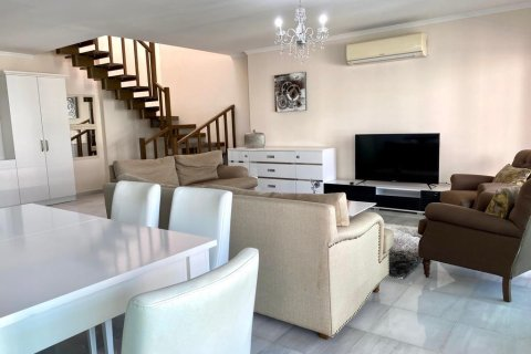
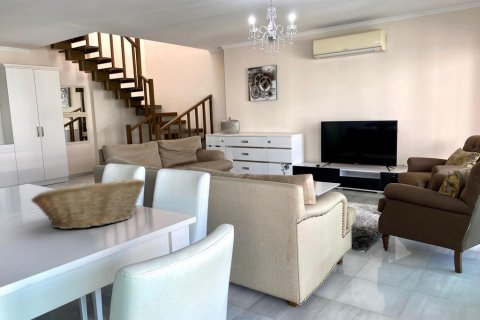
+ fruit basket [30,177,146,230]
